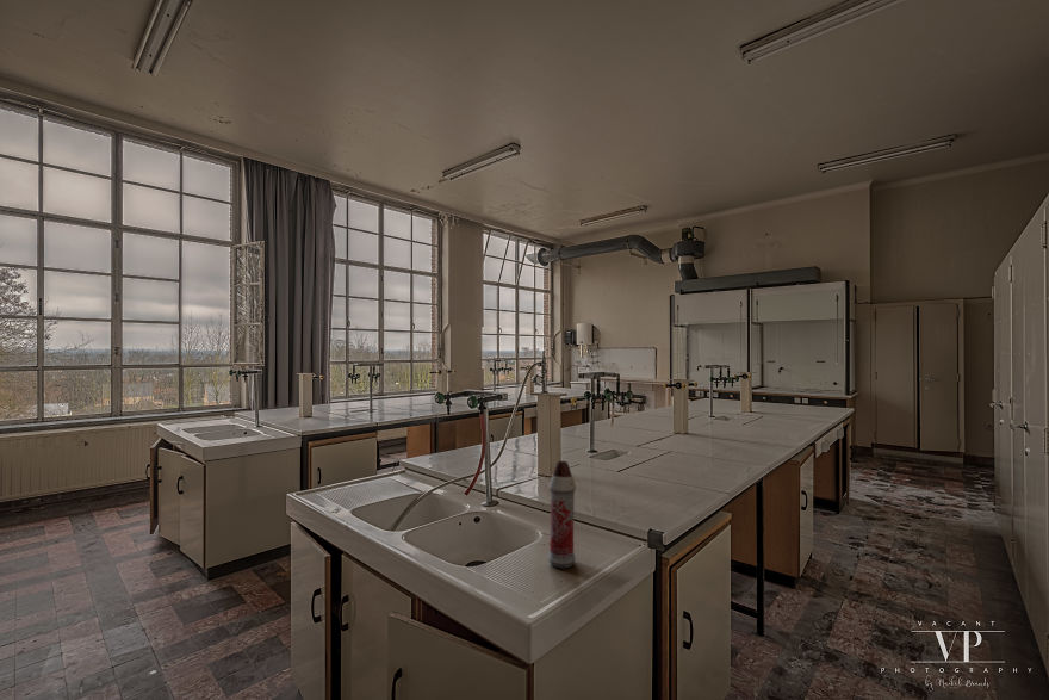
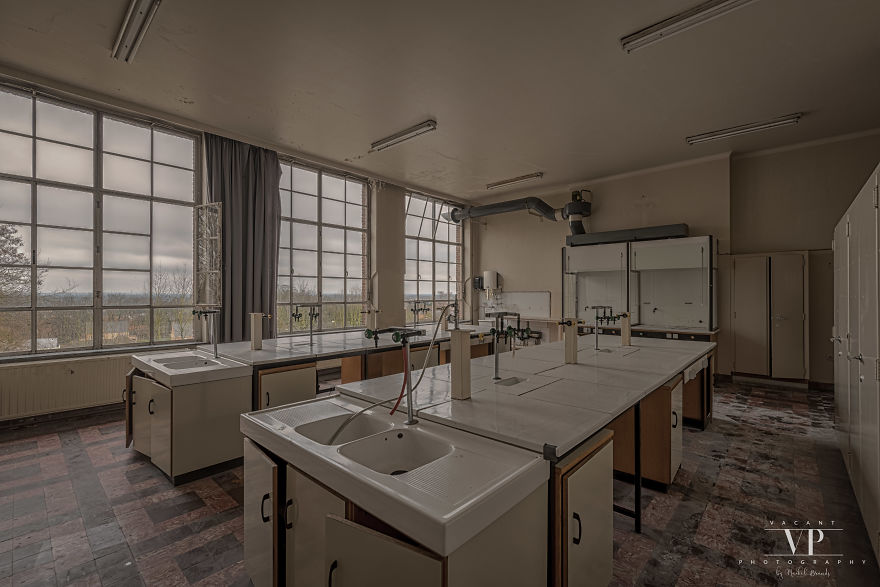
- spray bottle [547,460,577,569]
